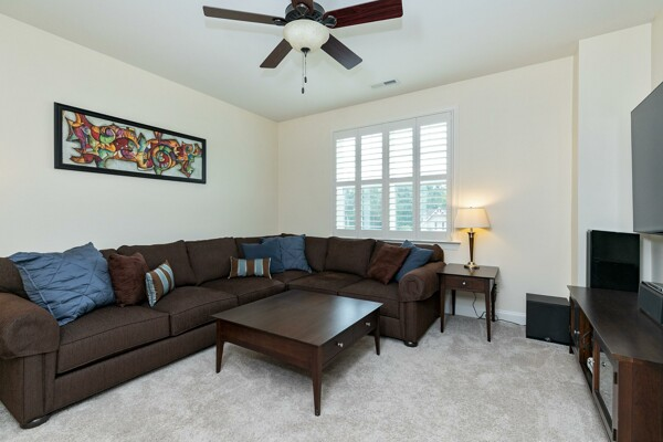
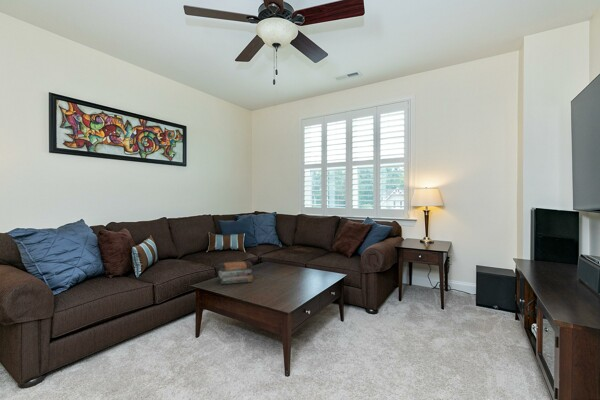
+ book stack [217,260,254,285]
